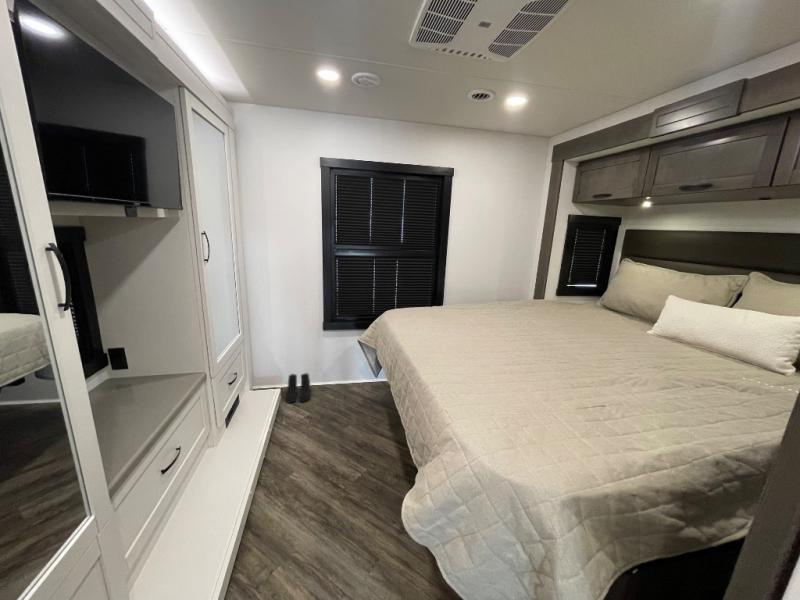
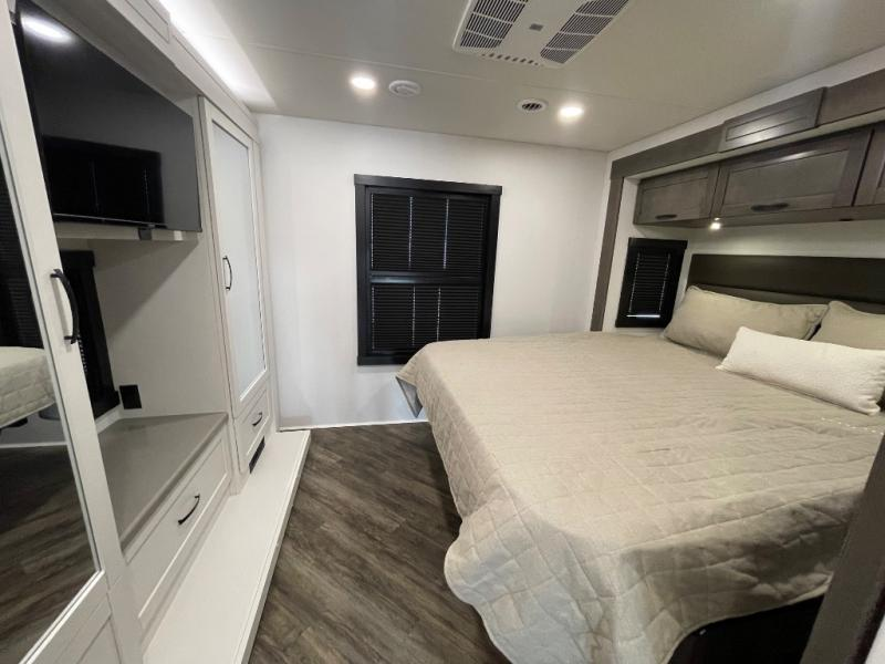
- boots [285,372,311,404]
